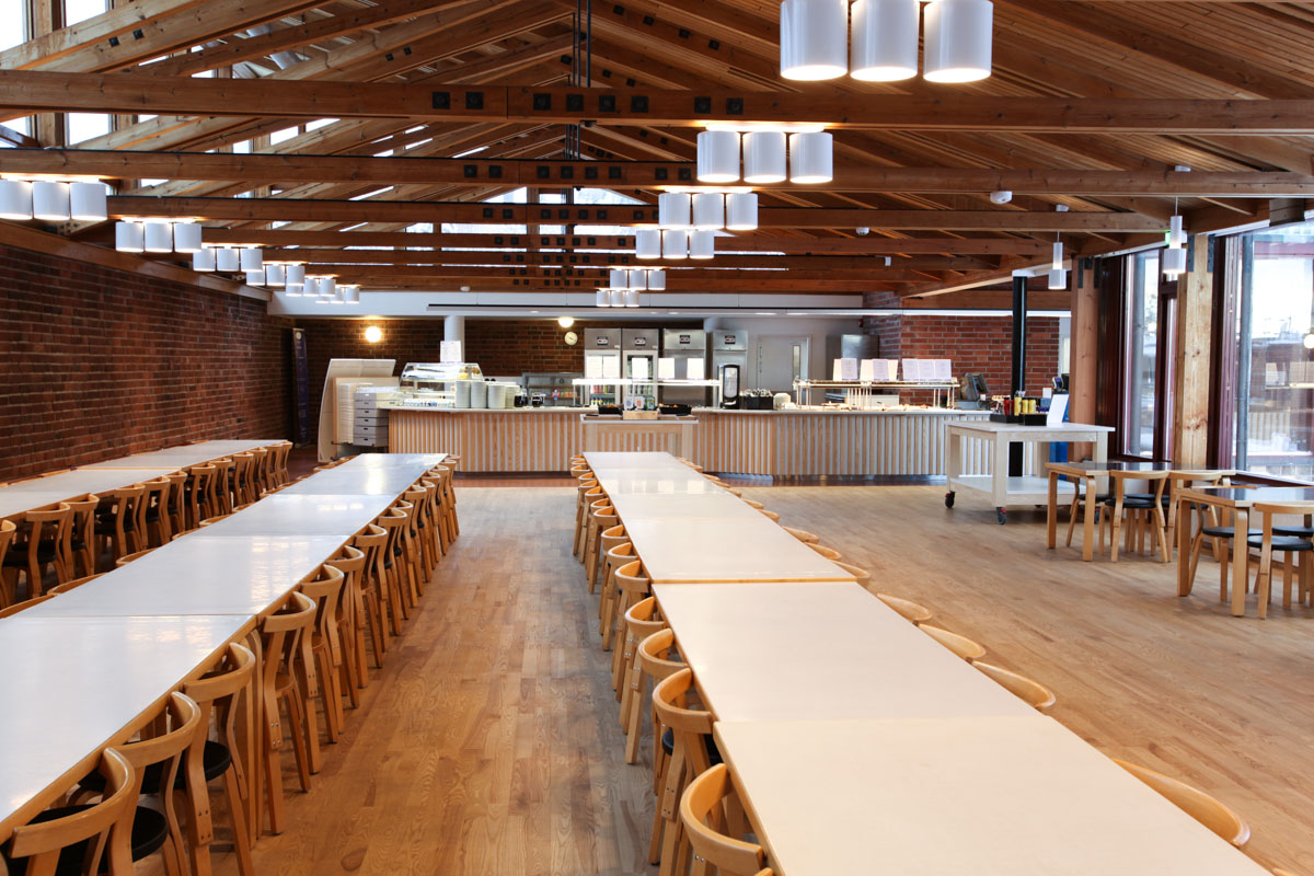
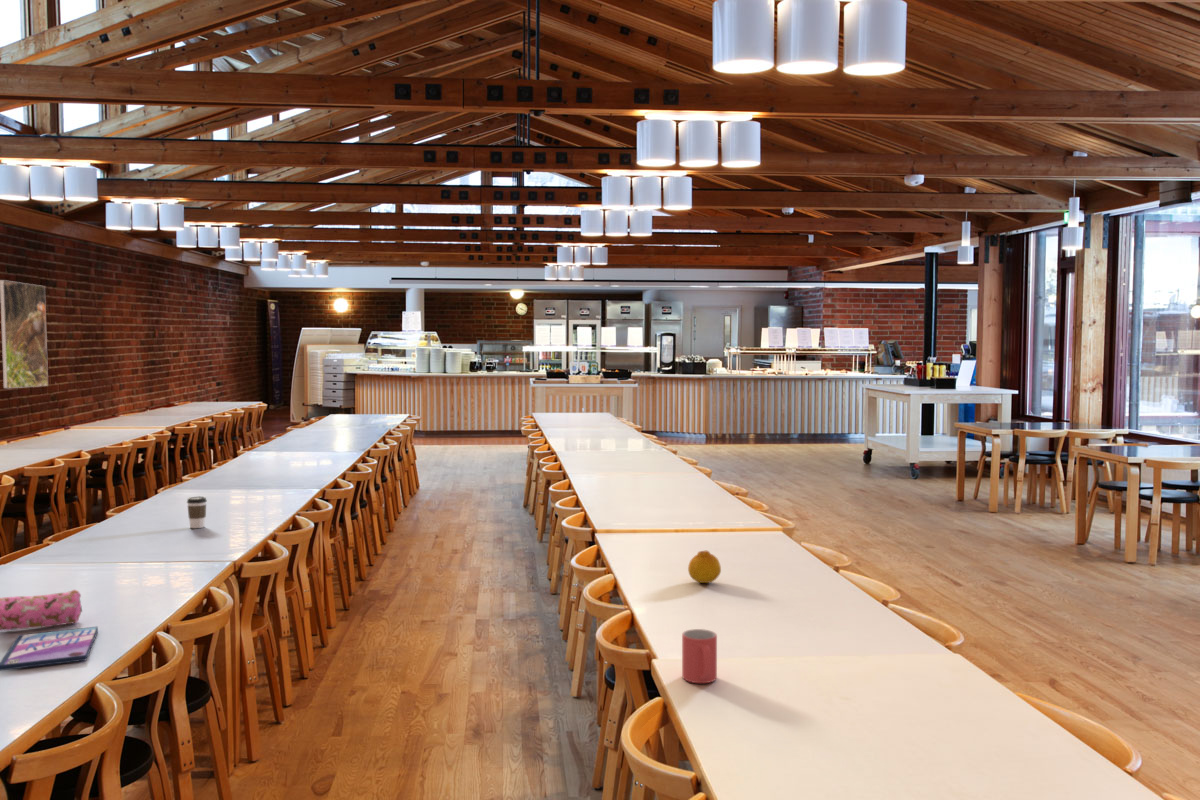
+ mug [681,628,718,684]
+ video game case [0,626,99,672]
+ pencil case [0,589,83,632]
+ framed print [0,279,49,389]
+ fruit [687,550,722,584]
+ coffee cup [186,496,208,529]
